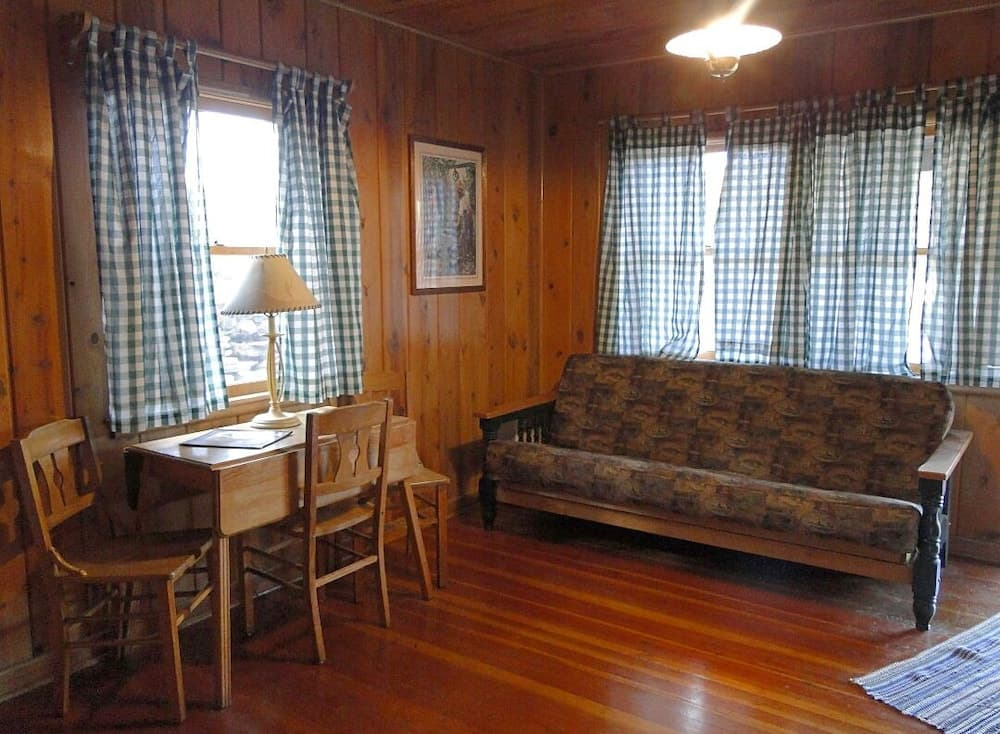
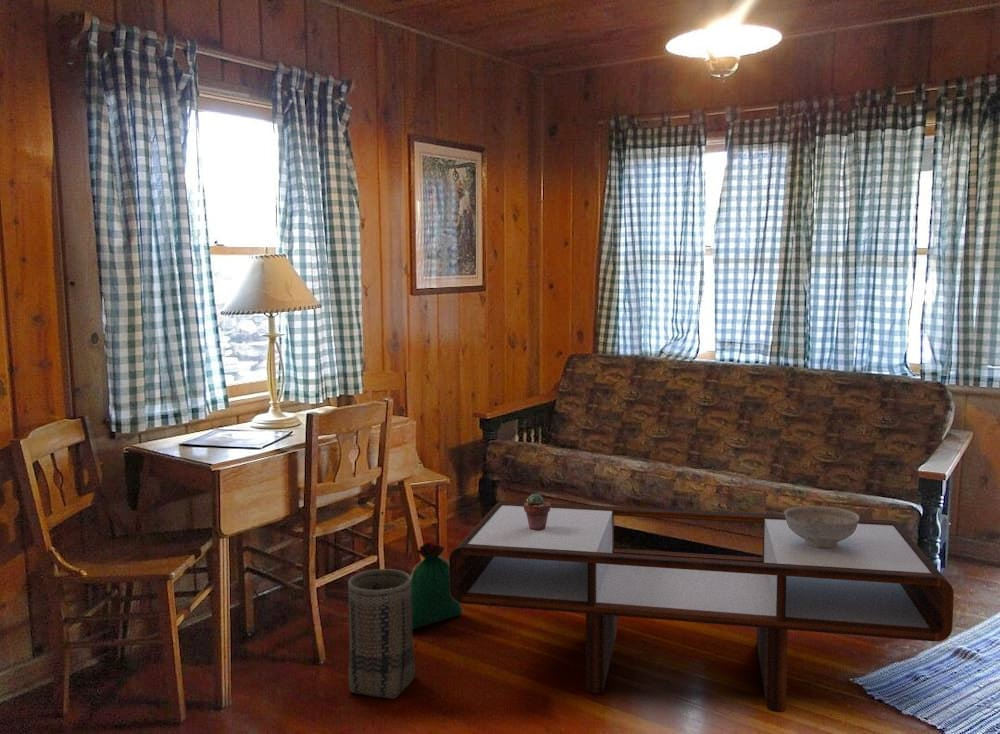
+ potted succulent [524,493,550,531]
+ basket [347,568,416,700]
+ coffee table [448,500,955,713]
+ decorative bowl [783,505,860,549]
+ bag [410,542,463,631]
